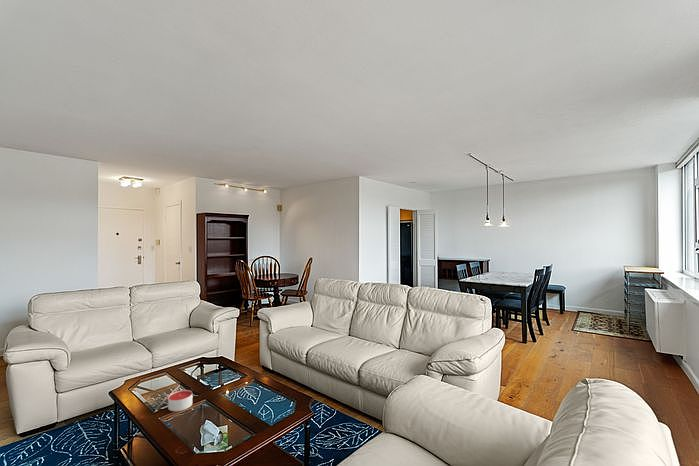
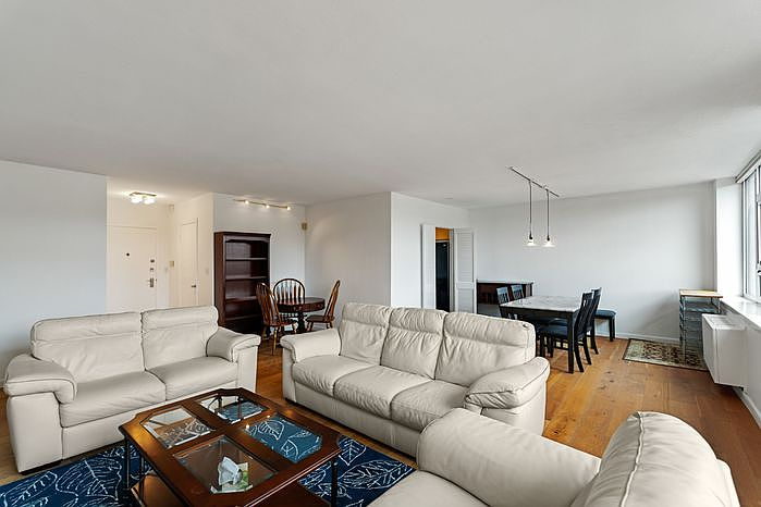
- candle [167,389,193,412]
